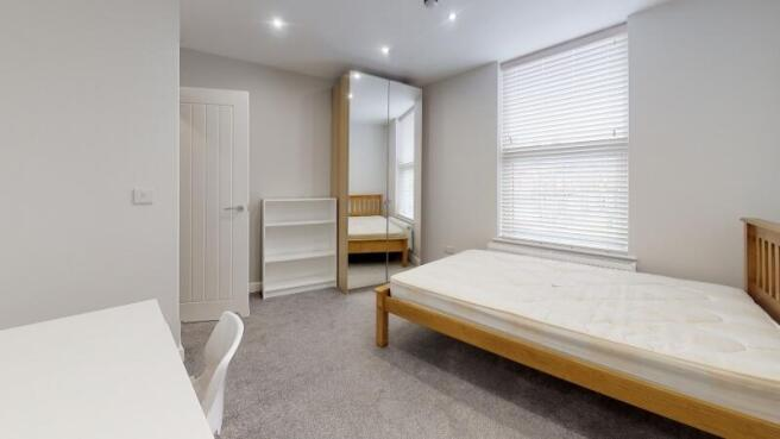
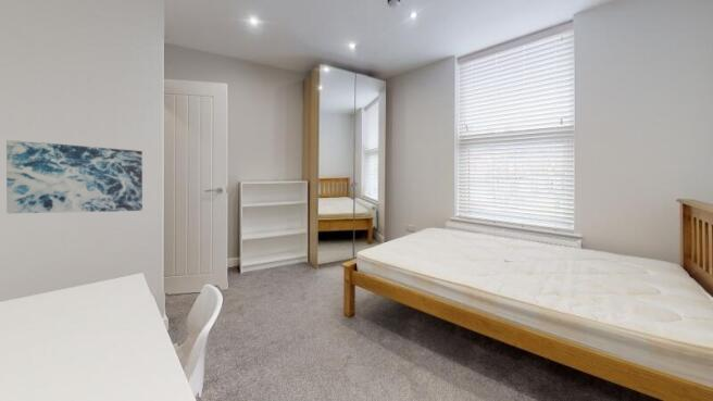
+ wall art [5,139,143,214]
